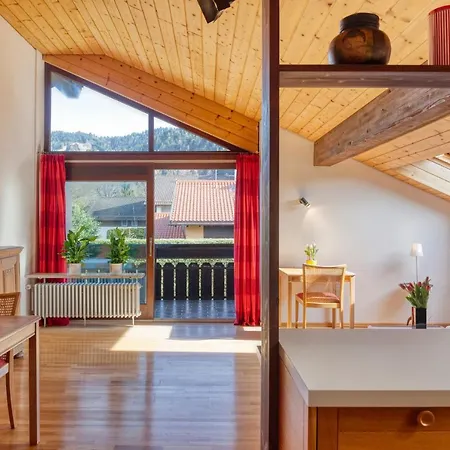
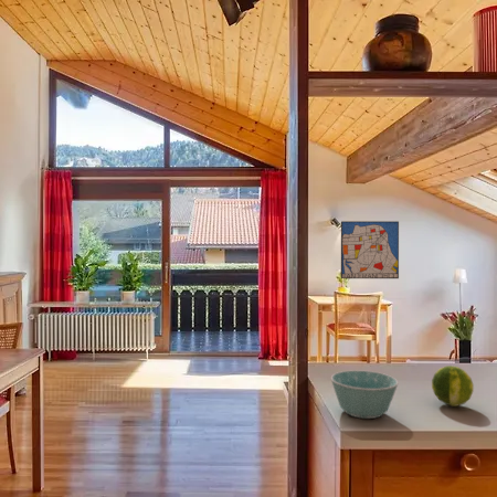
+ wall art [340,220,400,279]
+ bowl [330,370,399,420]
+ fruit [431,364,475,408]
